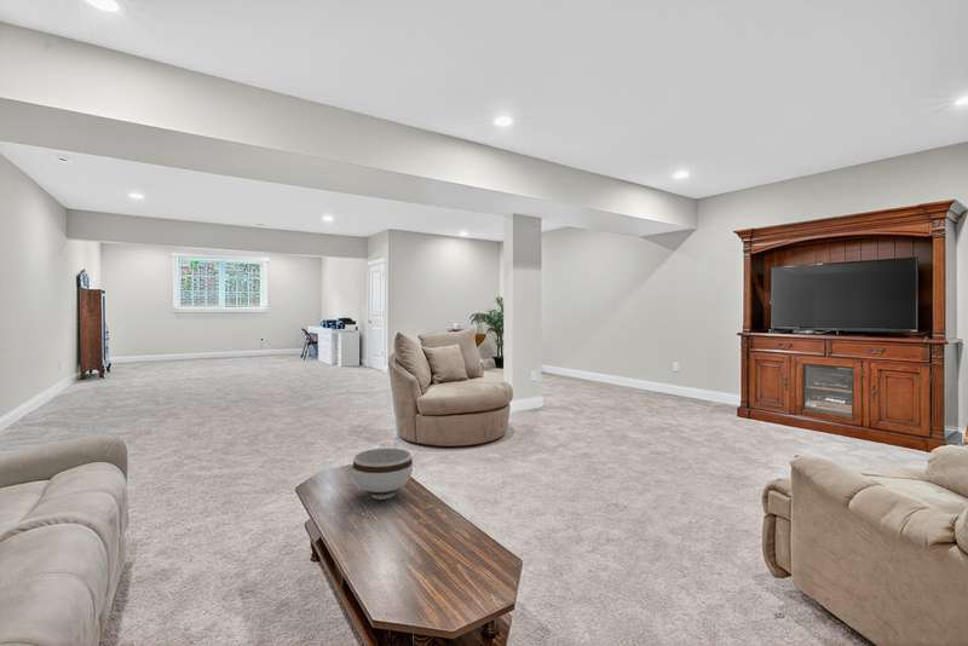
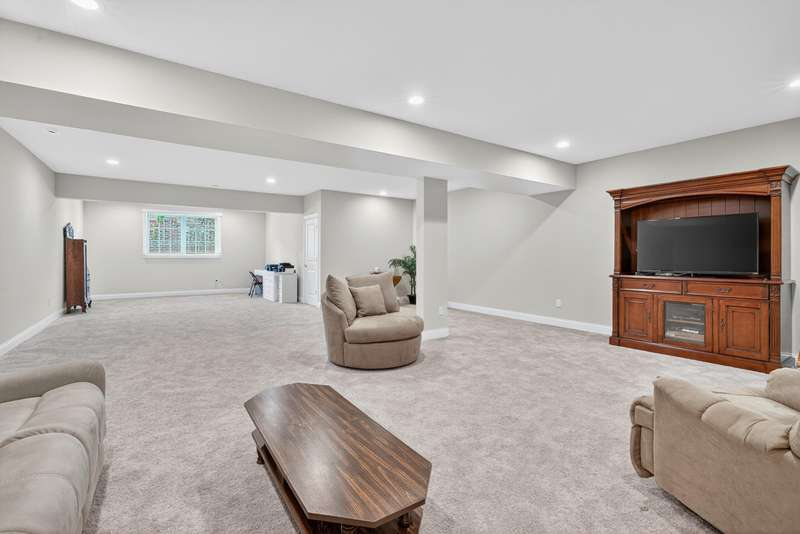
- bowl [351,446,414,501]
